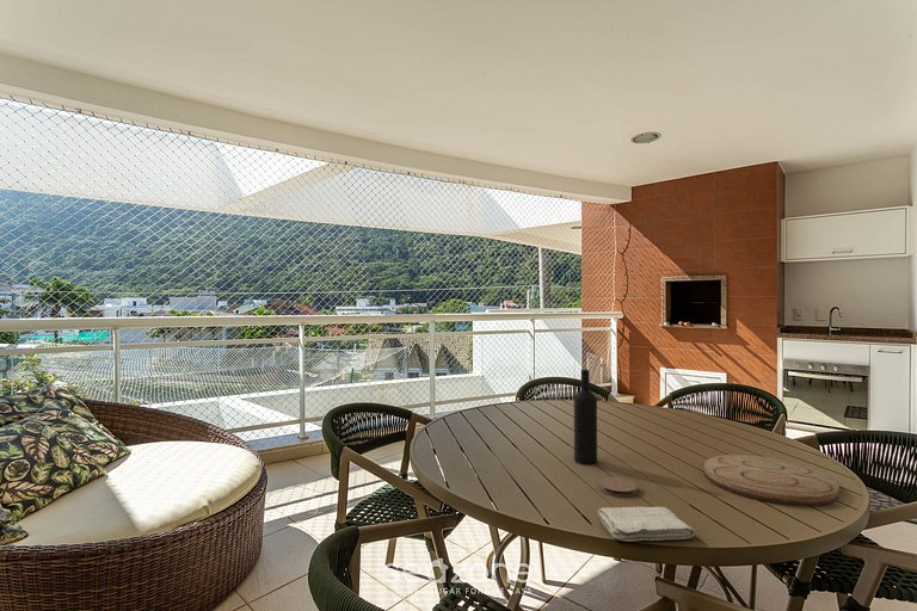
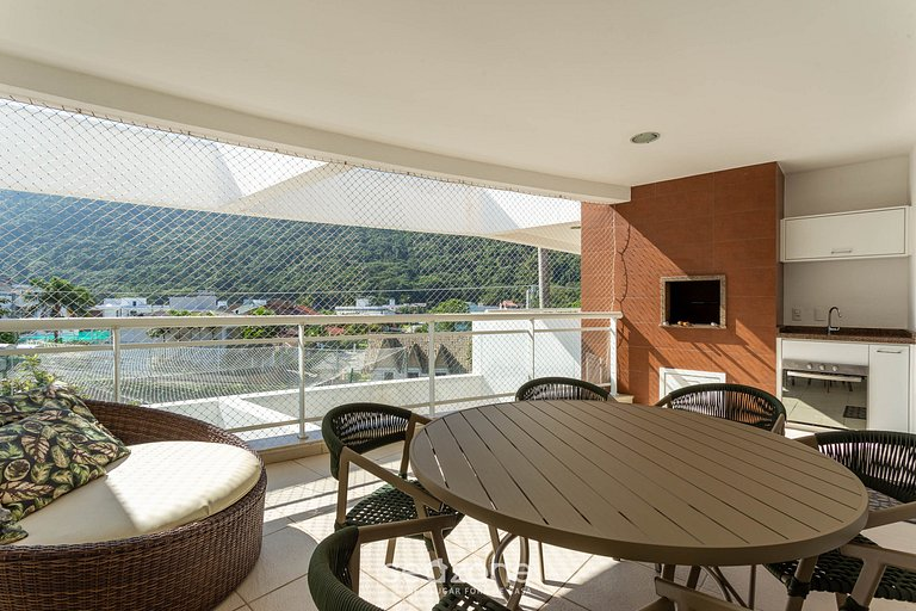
- wine bottle [573,368,598,465]
- cutting board [703,453,841,507]
- coaster [598,476,638,498]
- washcloth [597,506,696,543]
